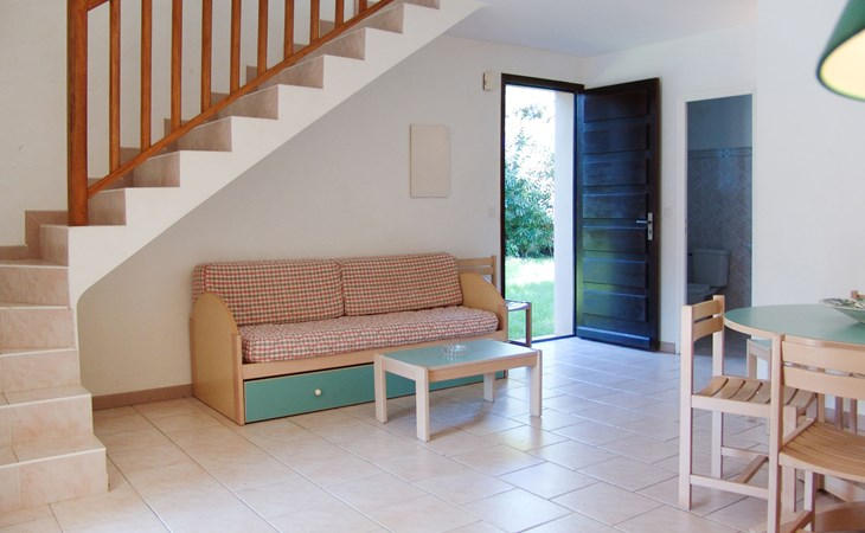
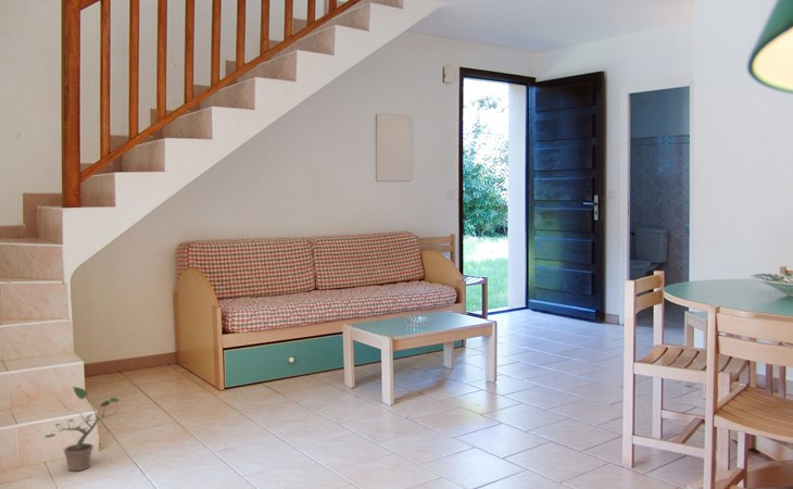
+ potted plant [45,385,121,472]
